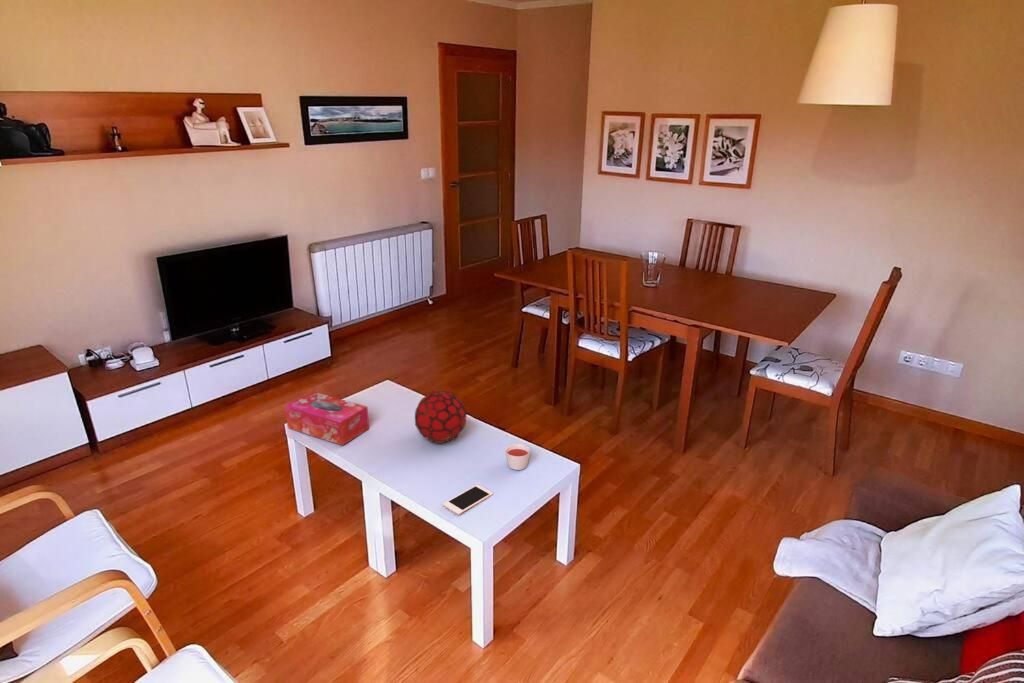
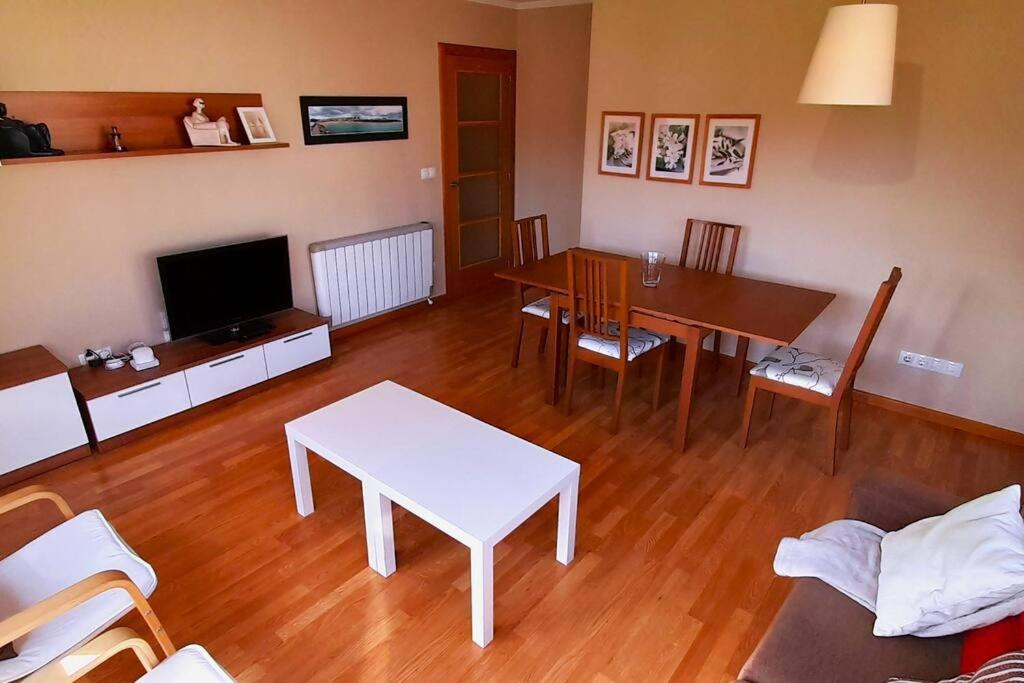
- candle [505,443,531,471]
- cell phone [442,483,494,516]
- tissue box [284,391,370,446]
- decorative orb [414,390,468,444]
